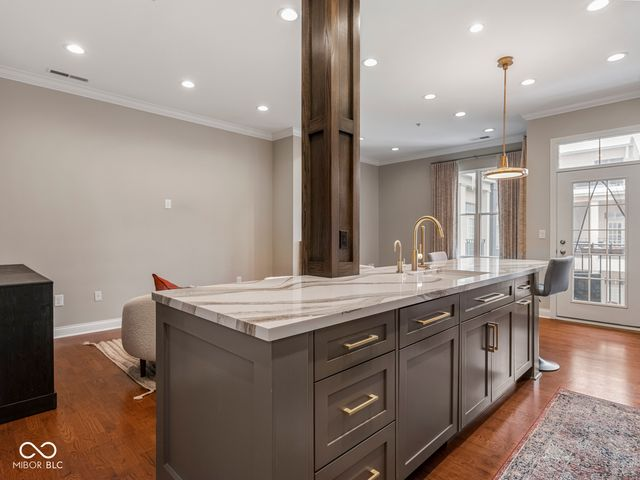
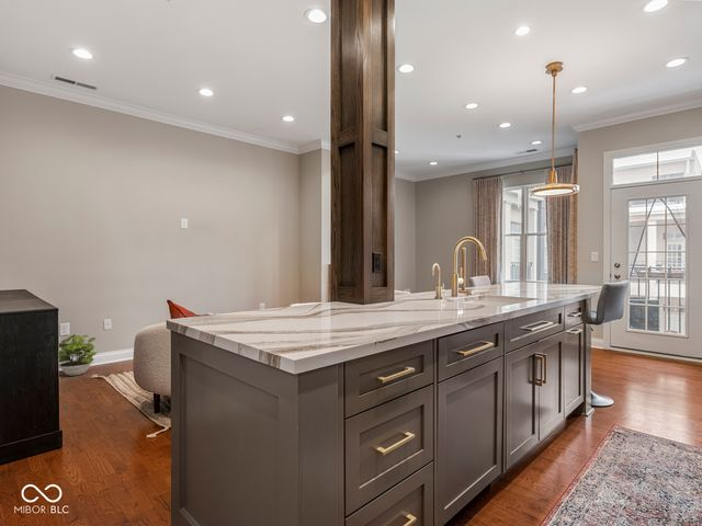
+ potted plant [58,333,98,377]
